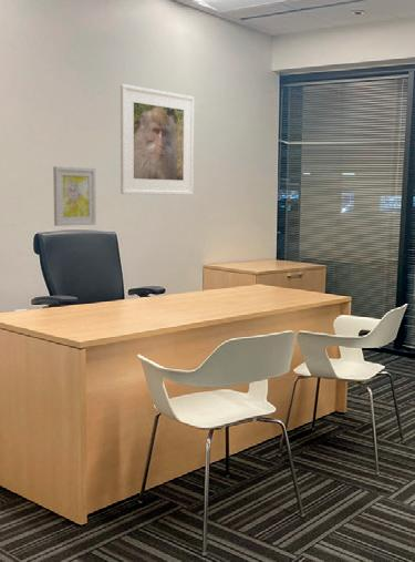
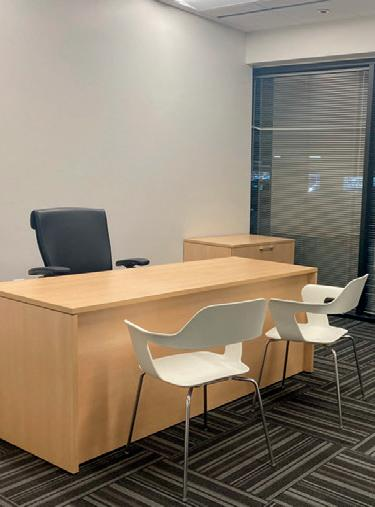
- wall art [52,165,97,227]
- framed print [120,83,195,196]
